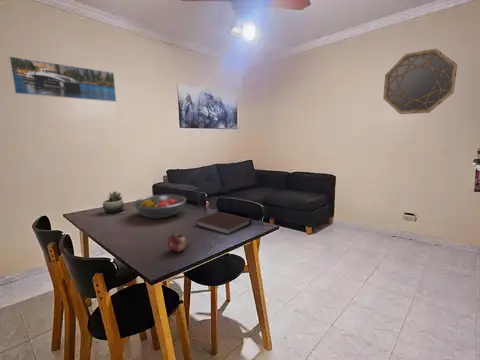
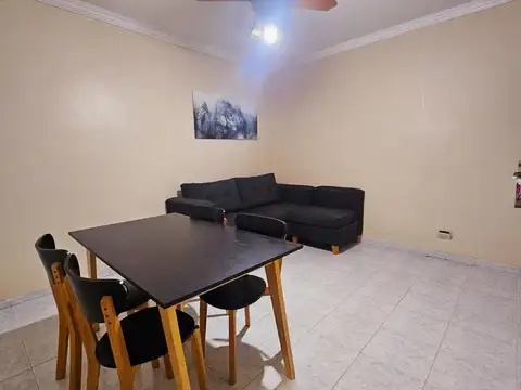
- home mirror [382,48,458,115]
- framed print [8,55,117,103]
- fruit bowl [132,193,187,219]
- succulent plant [102,190,126,217]
- apple [167,232,187,253]
- notebook [195,211,252,234]
